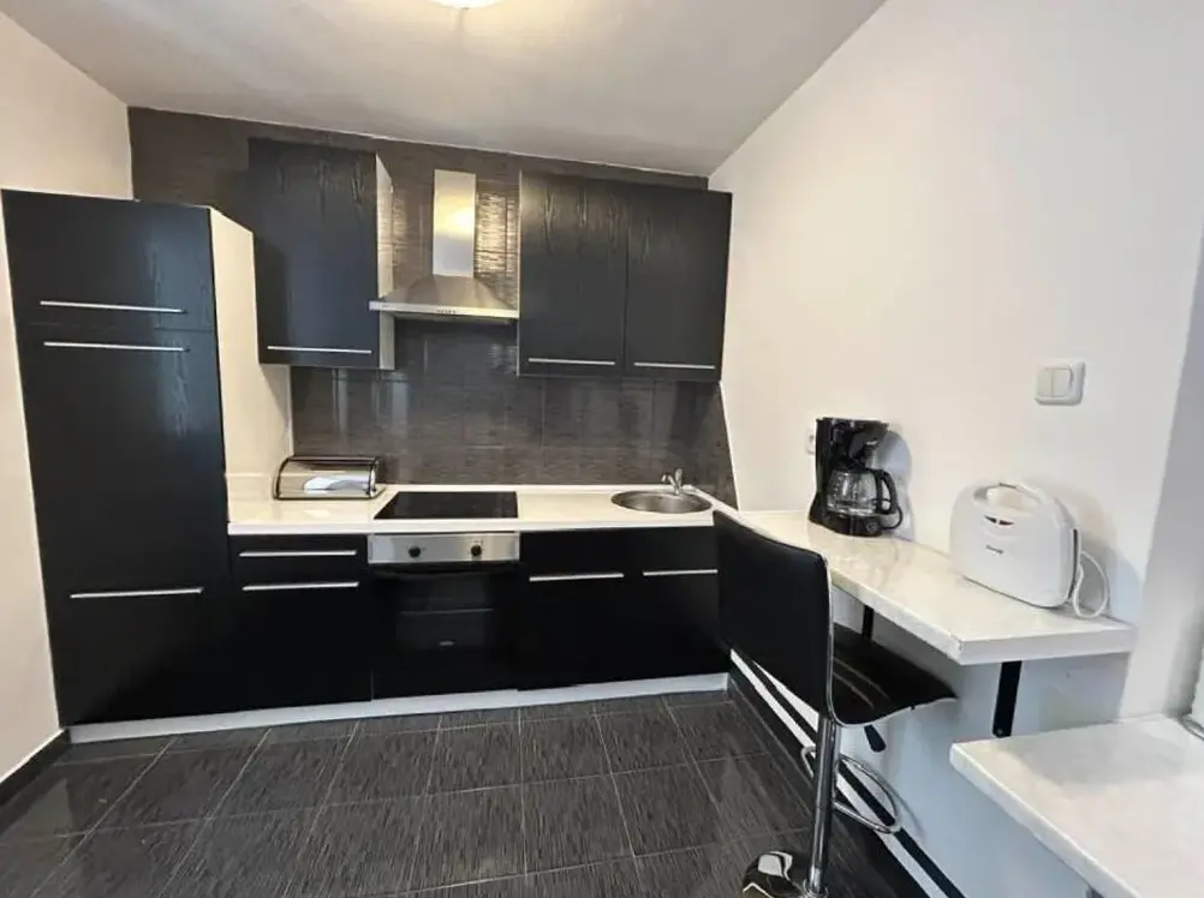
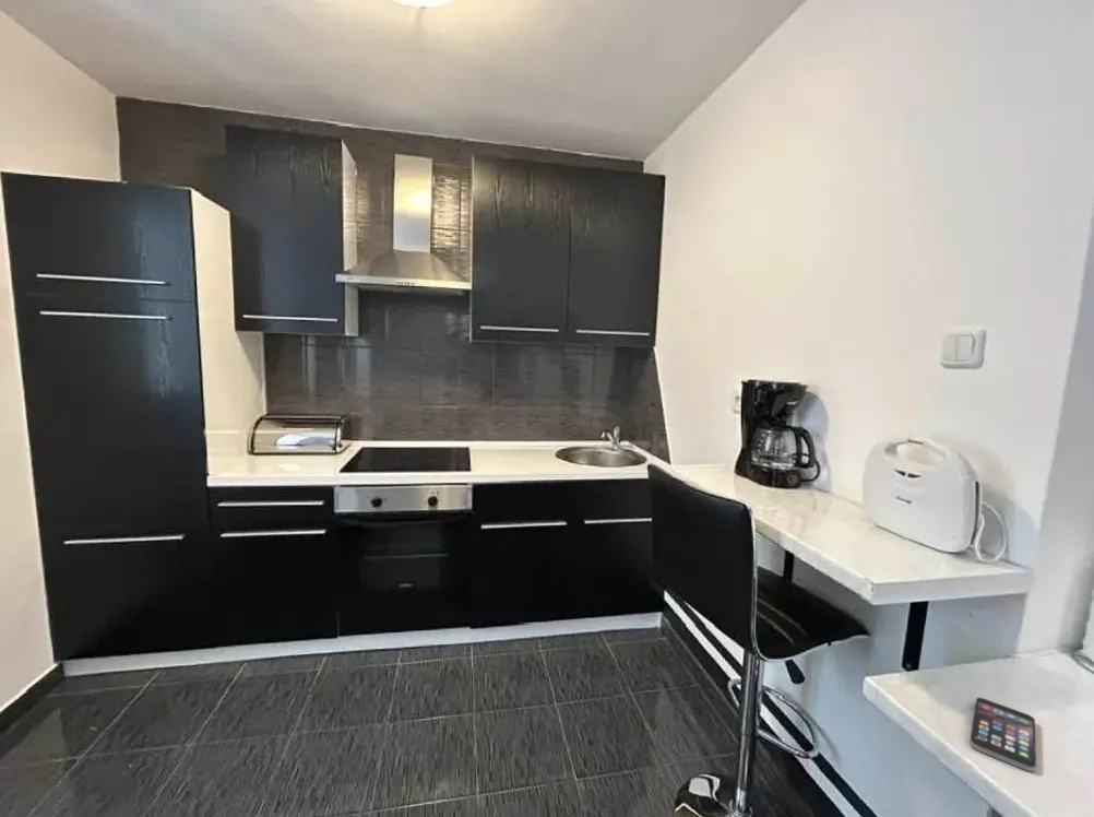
+ smartphone [968,697,1037,773]
